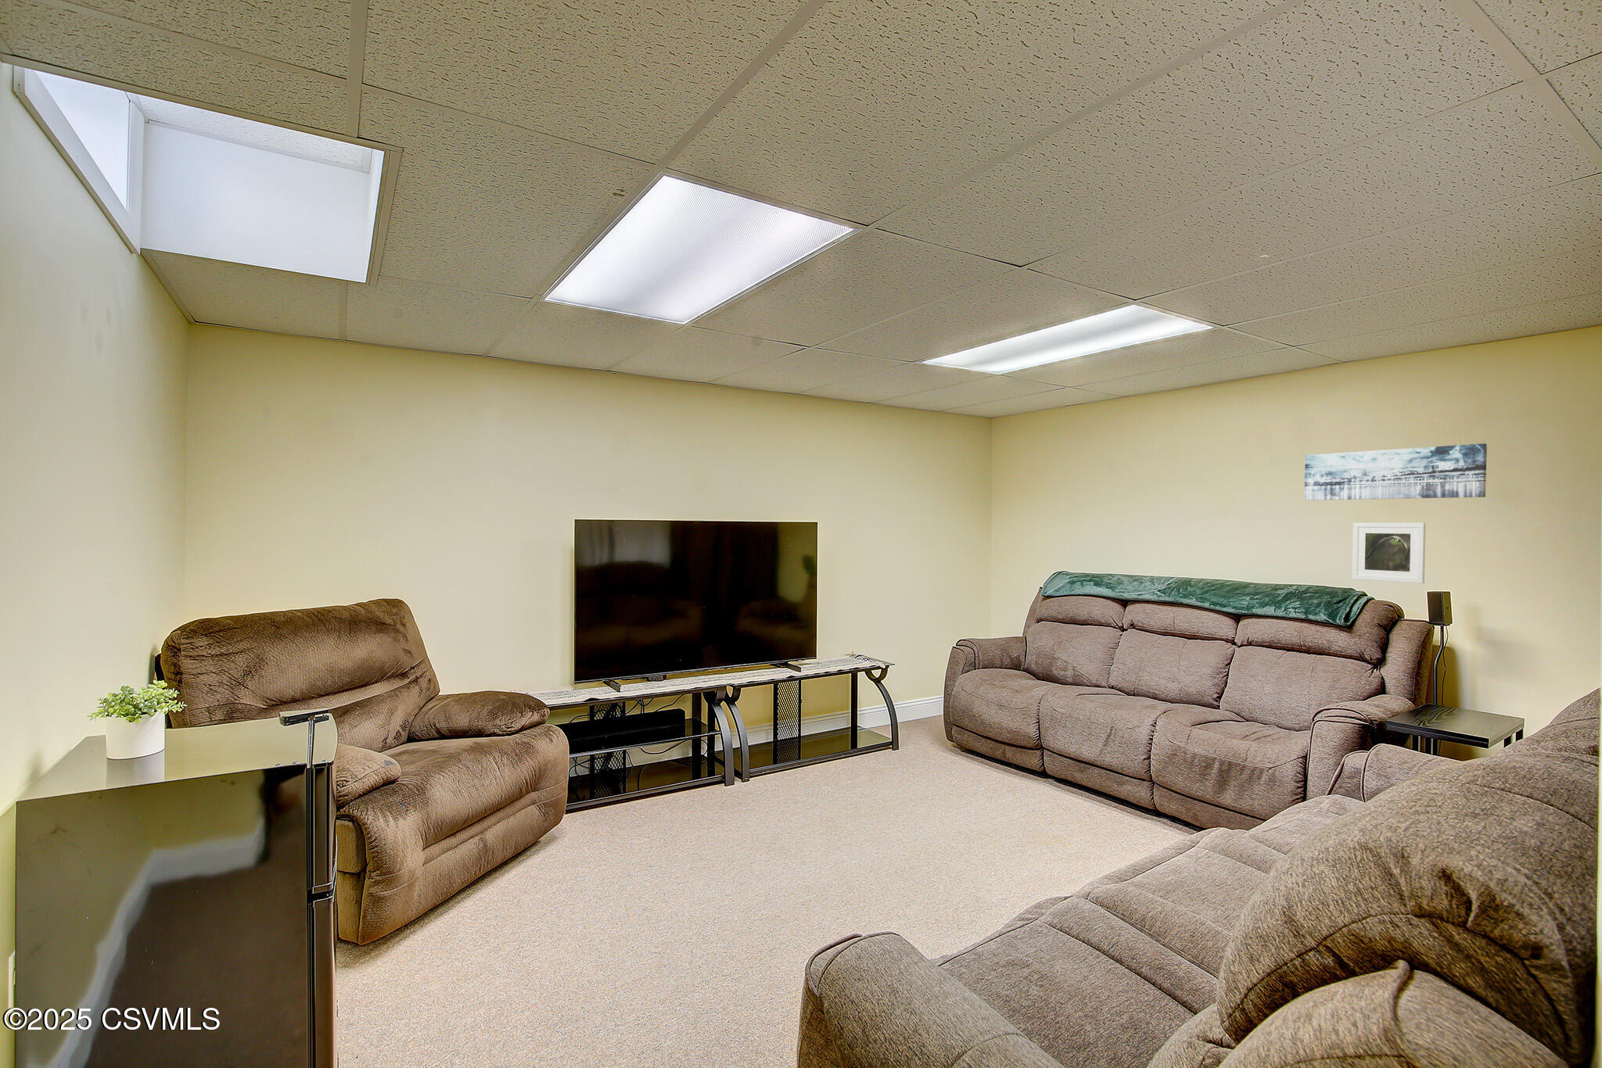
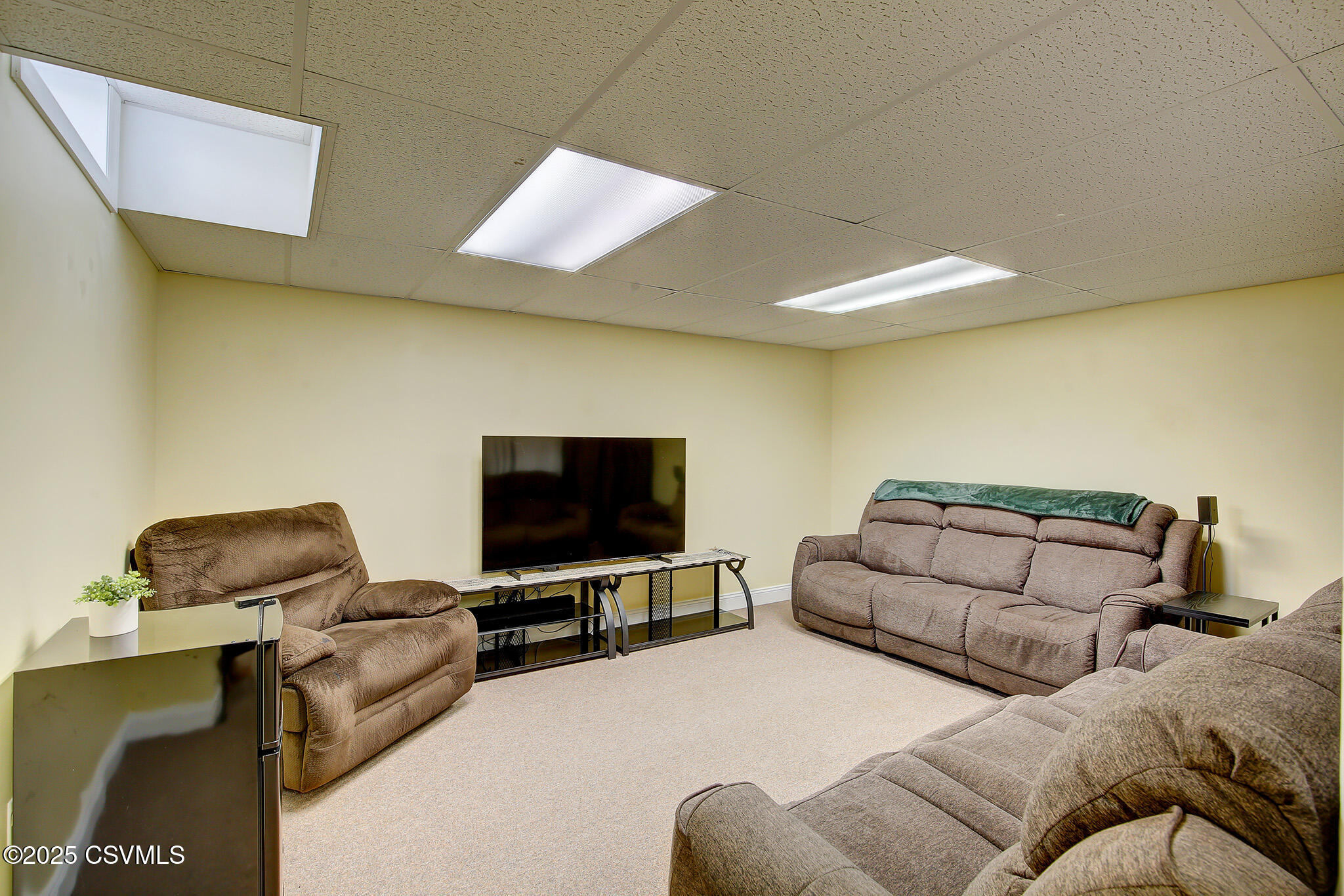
- wall art [1304,442,1488,501]
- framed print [1352,522,1426,584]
